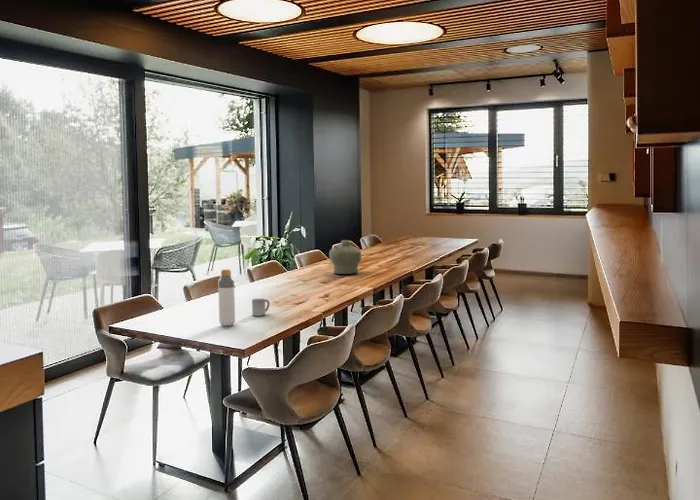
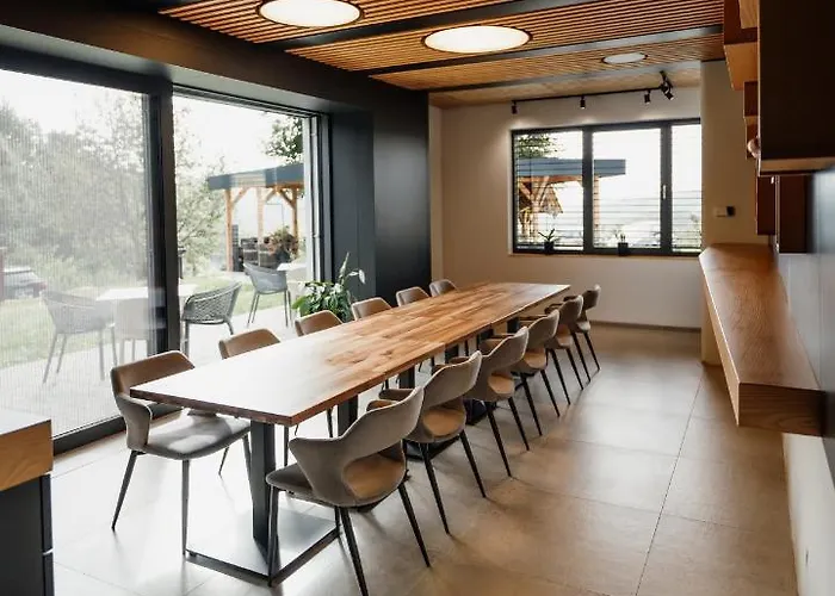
- bottle [217,268,236,327]
- jar [328,239,362,275]
- cup [251,298,271,317]
